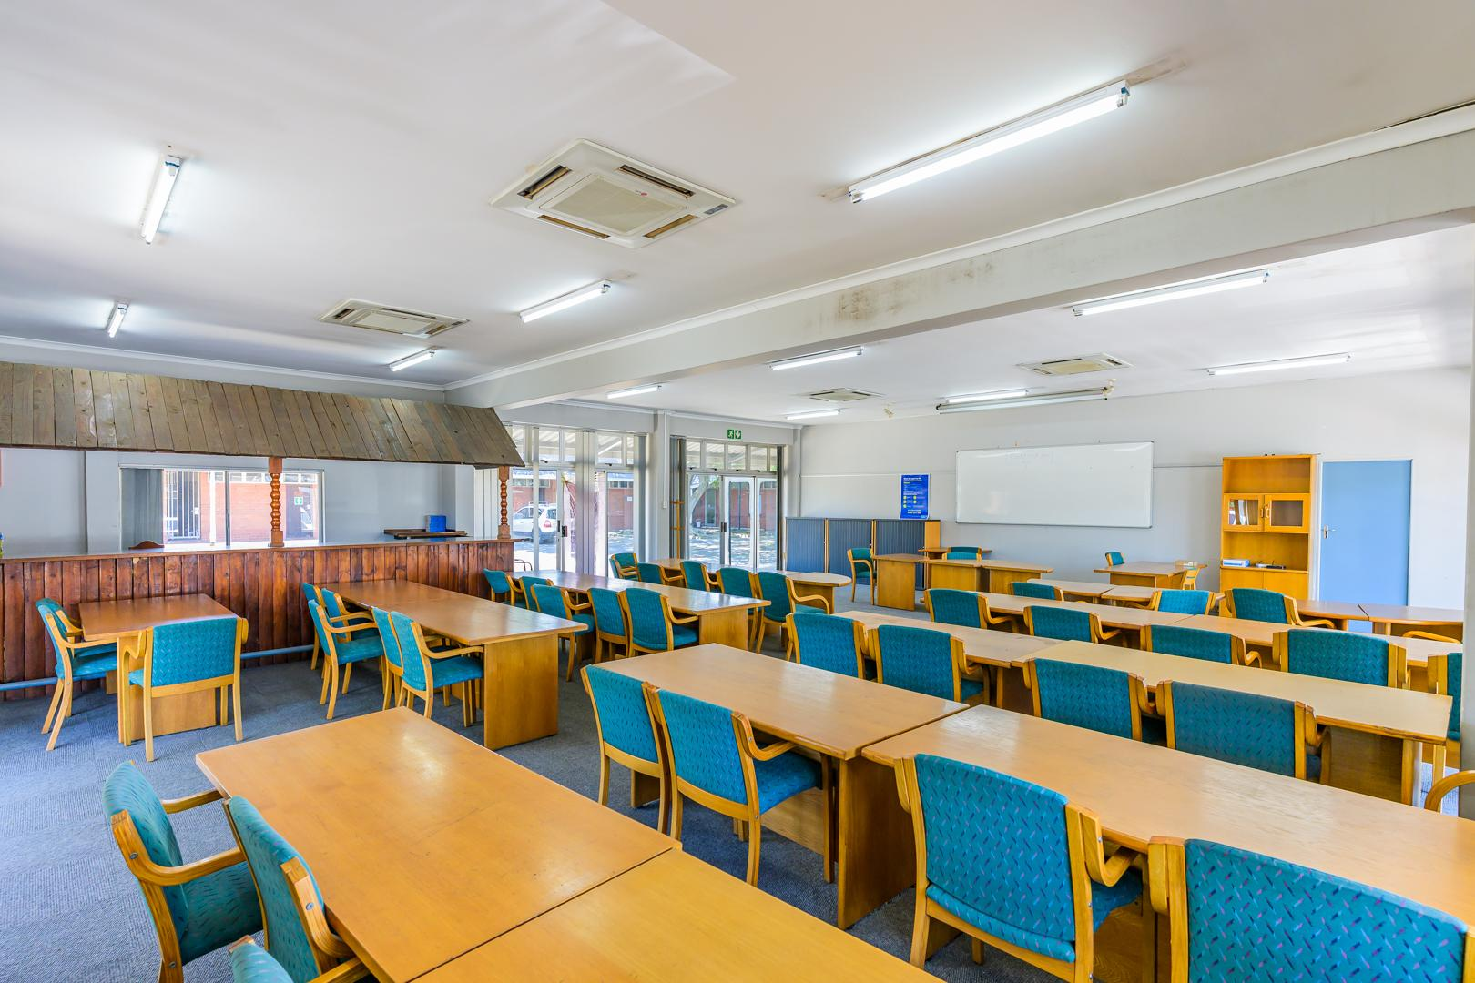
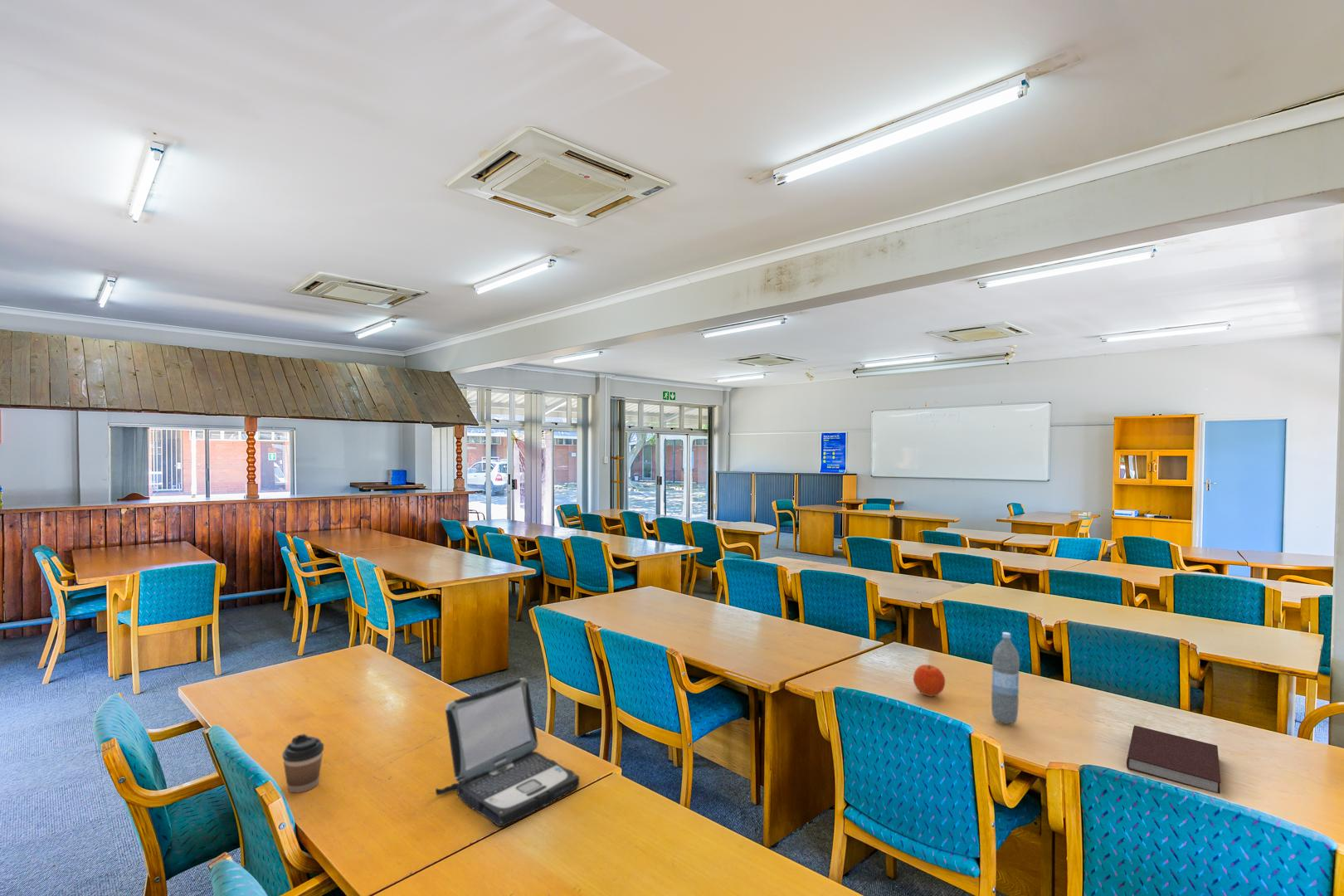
+ laptop [435,677,580,827]
+ notebook [1126,724,1221,795]
+ coffee cup [281,733,324,794]
+ fruit [913,664,946,698]
+ water bottle [991,631,1020,725]
